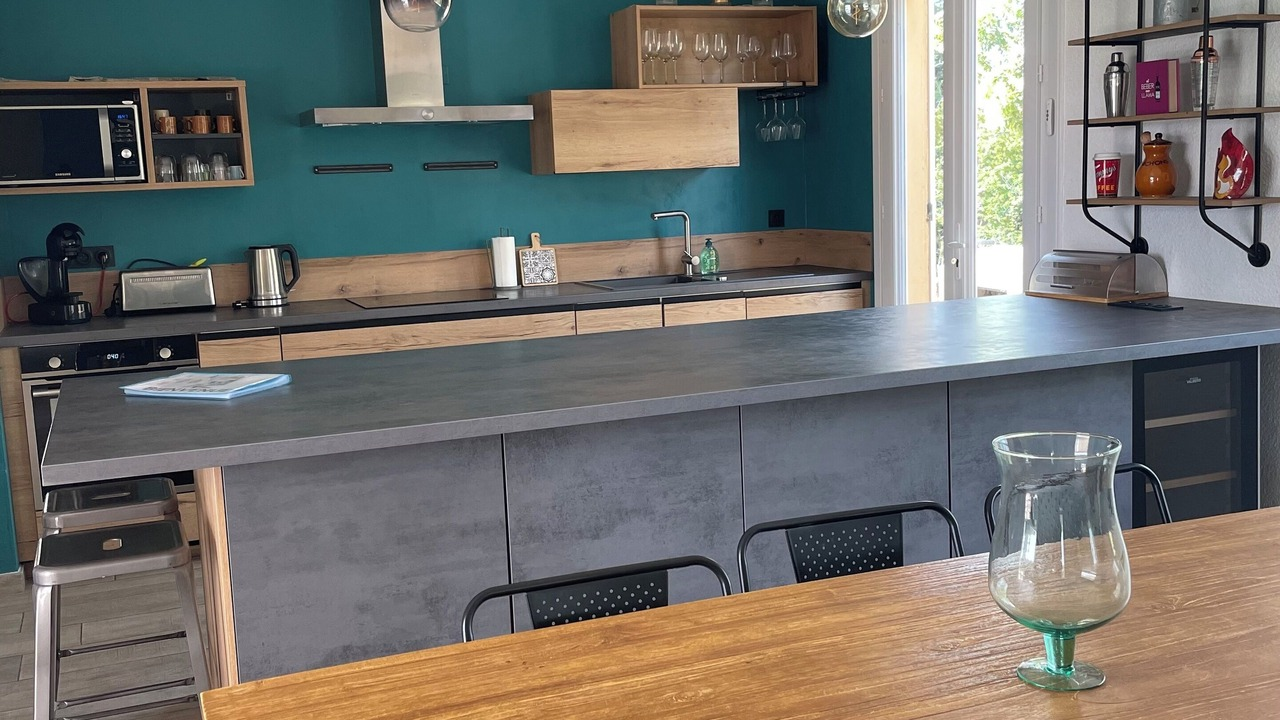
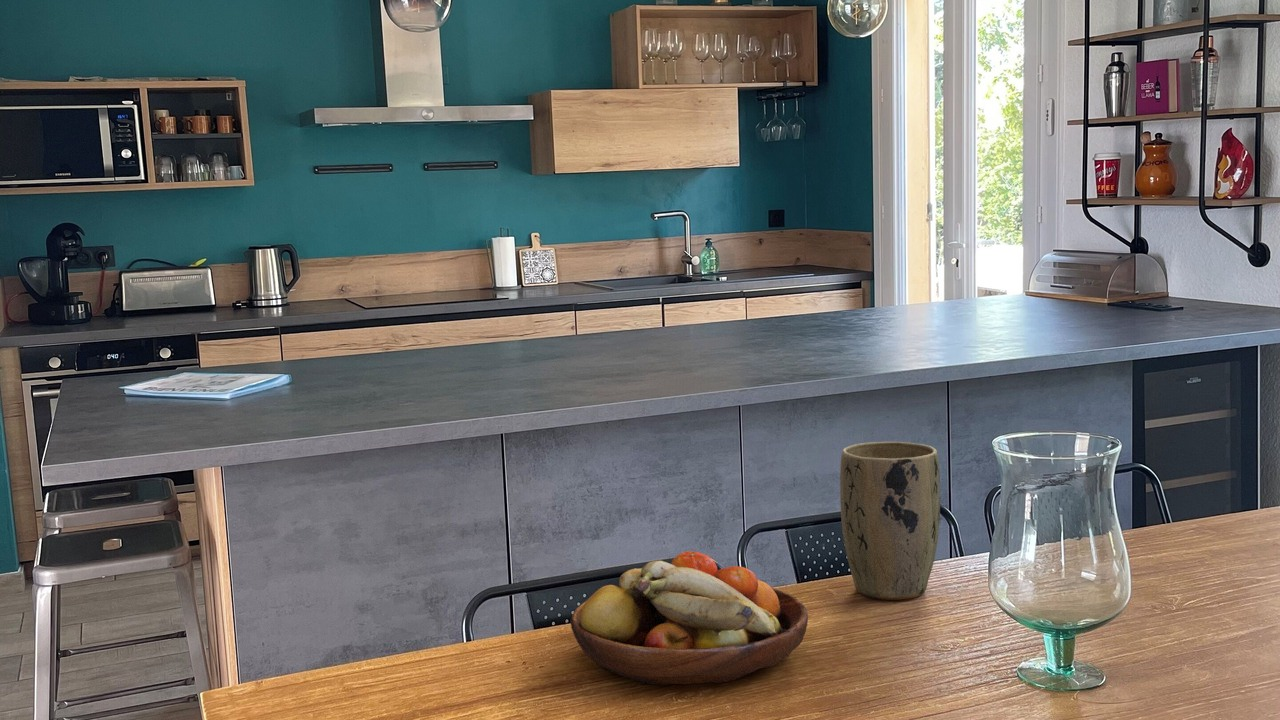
+ fruit bowl [569,550,809,686]
+ plant pot [839,441,941,601]
